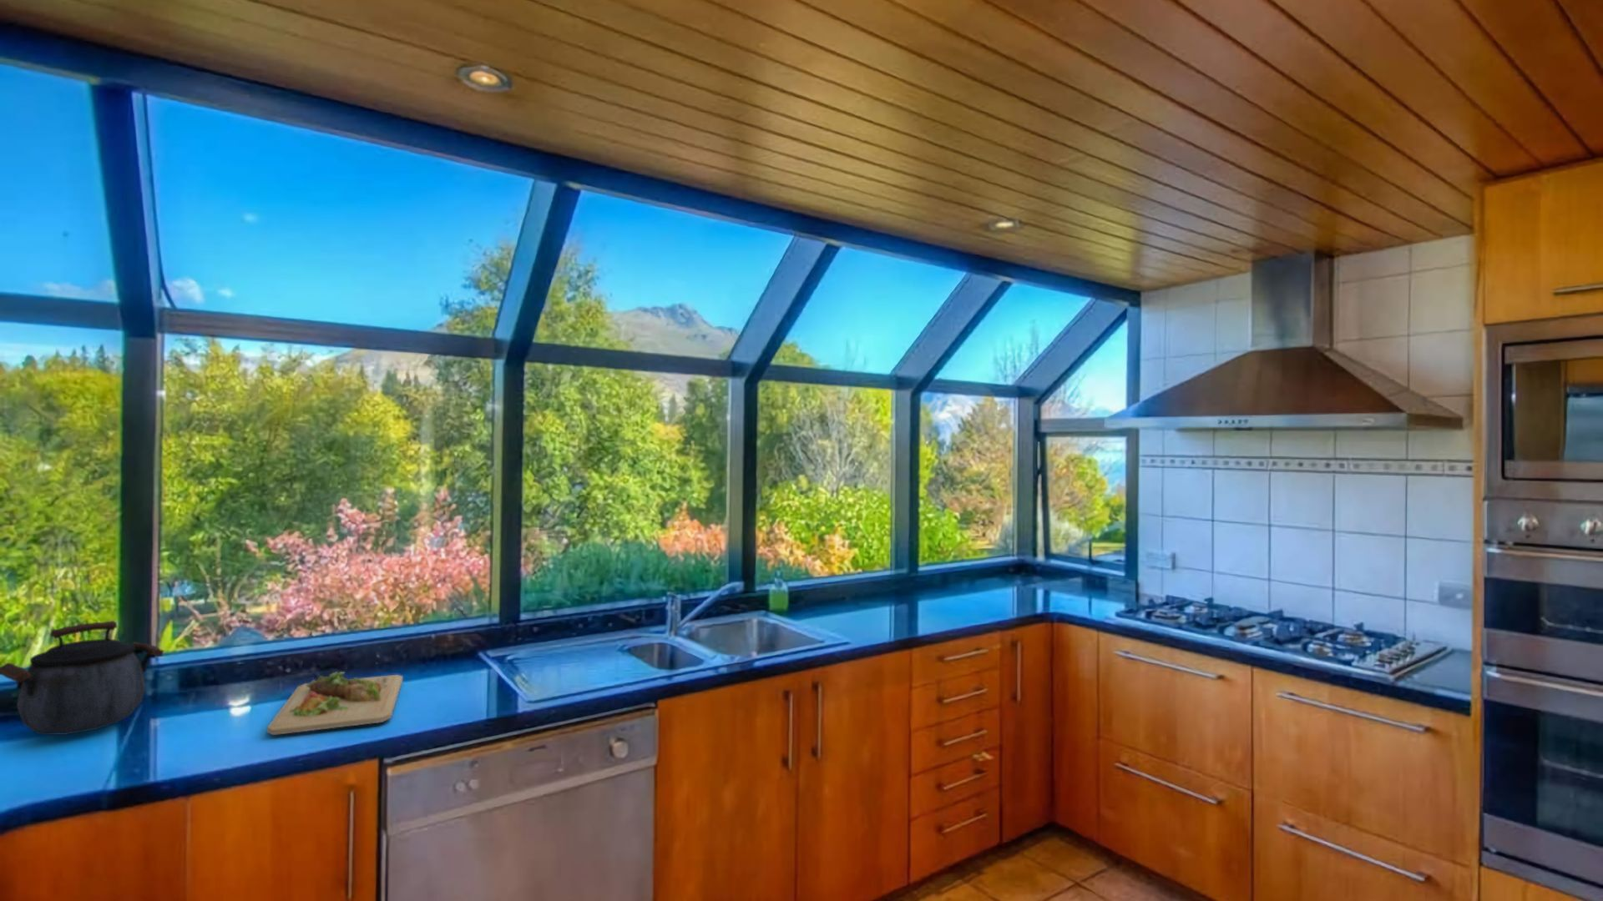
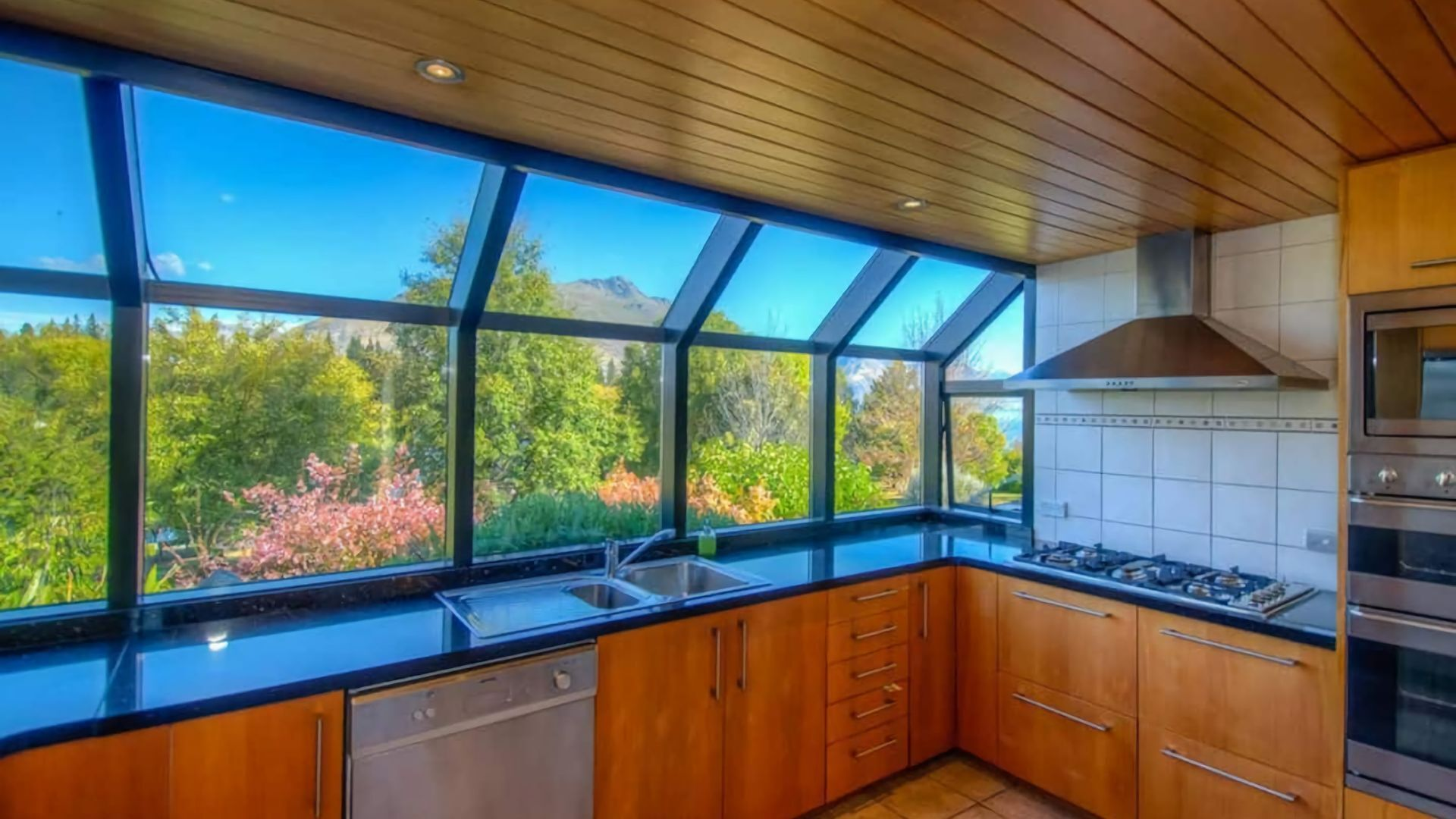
- kettle [0,619,165,736]
- cutting board [266,671,403,736]
